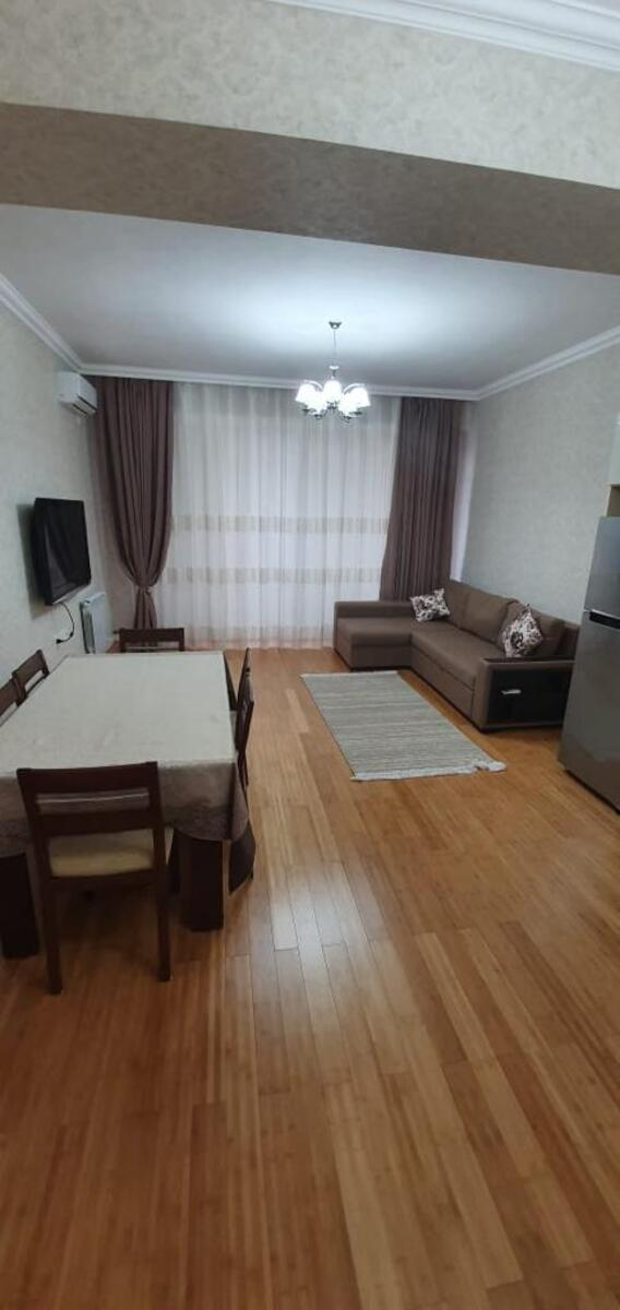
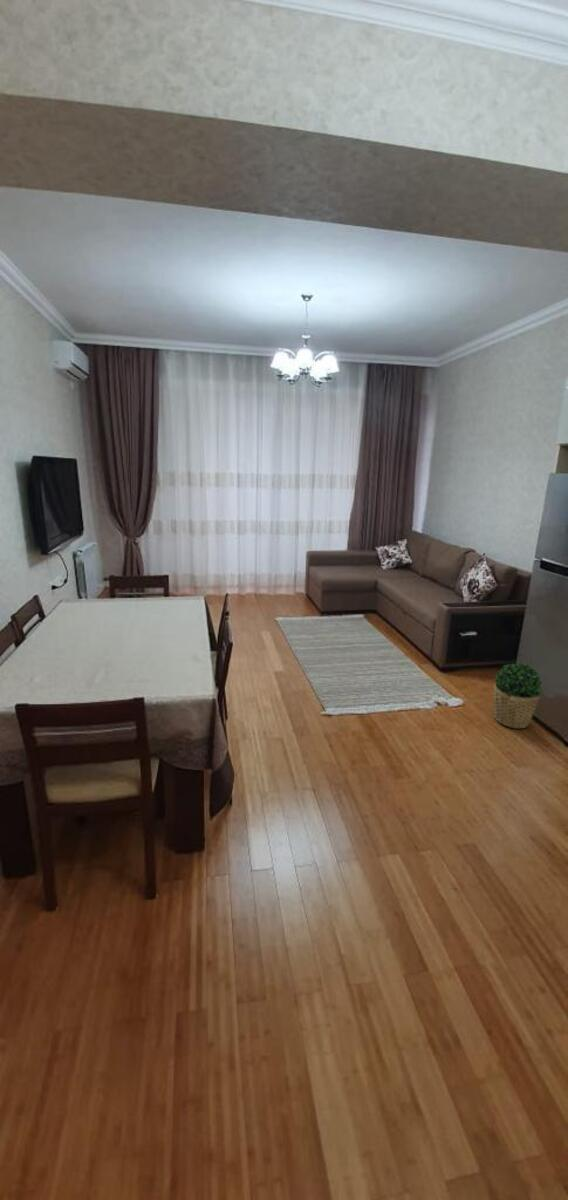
+ potted plant [492,662,543,729]
